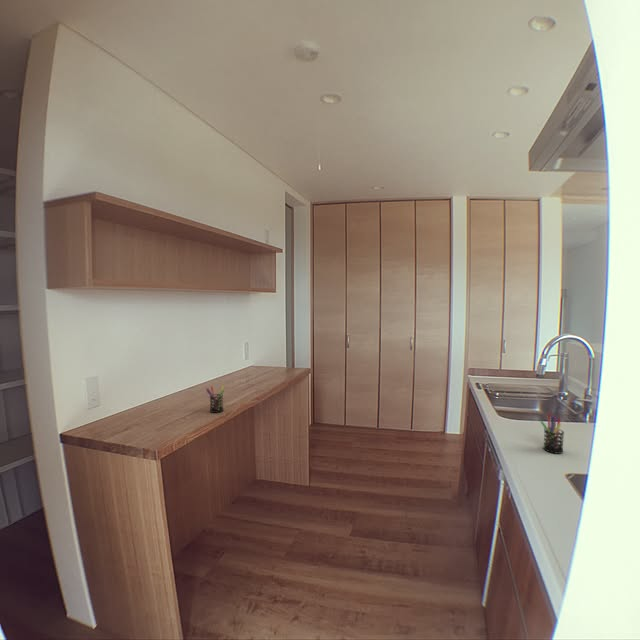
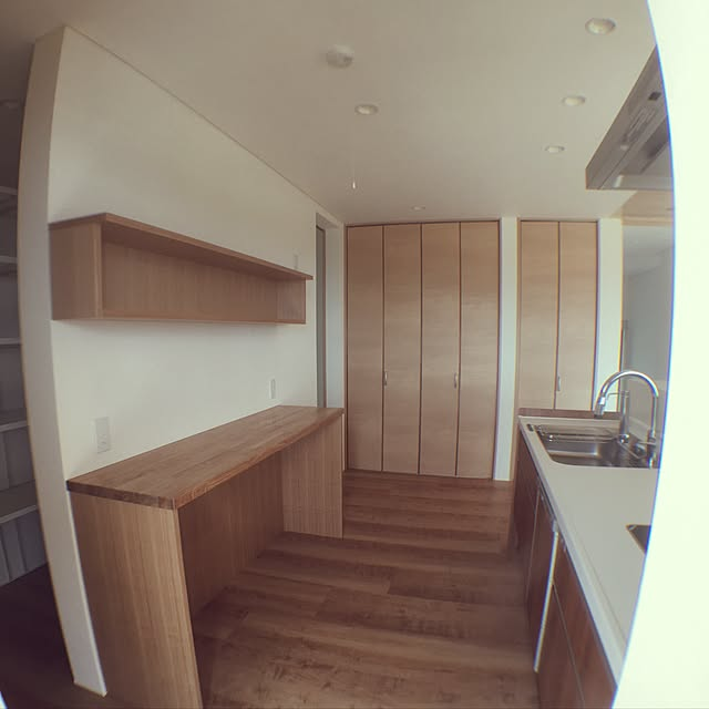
- pen holder [540,412,565,455]
- pen holder [205,385,225,414]
